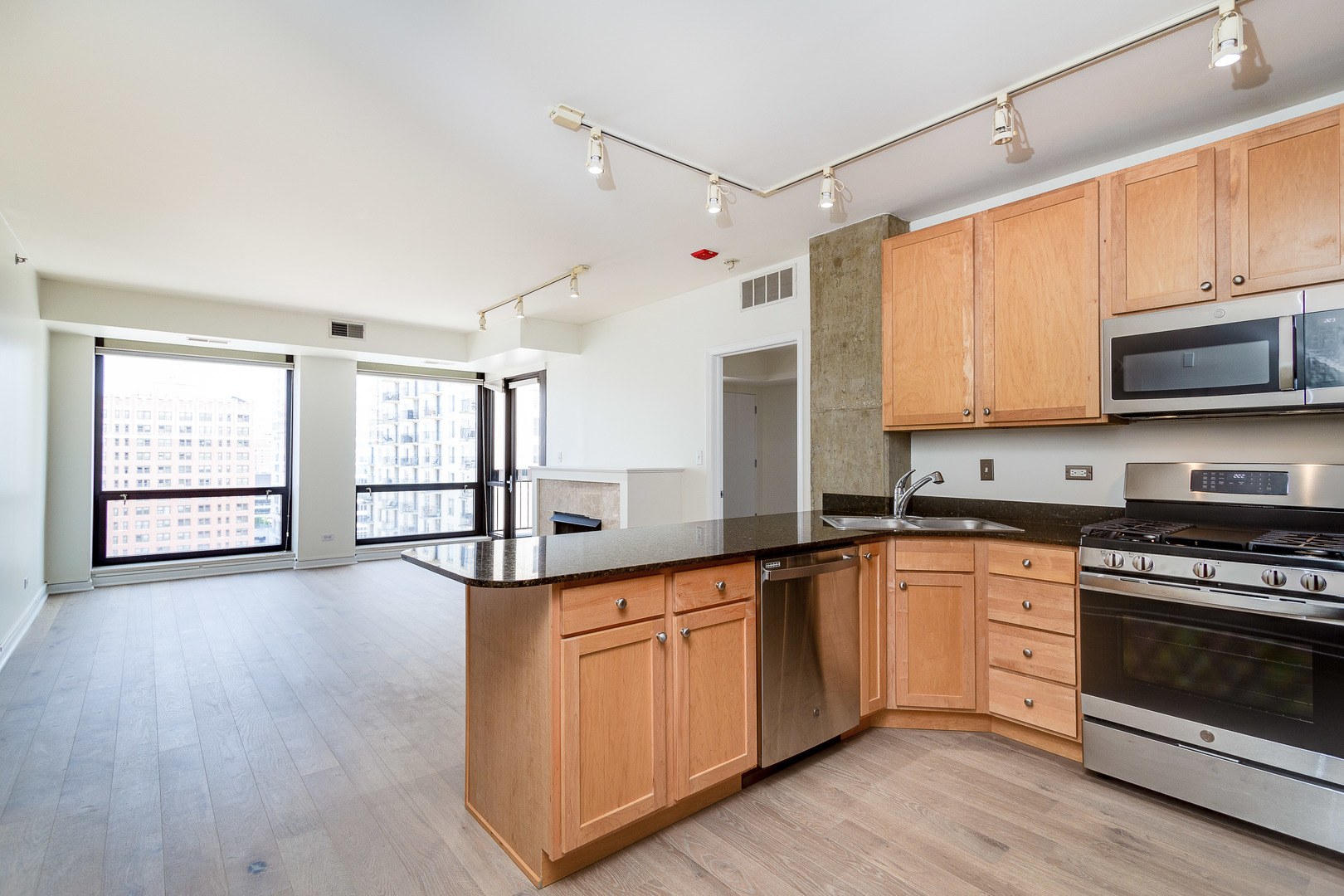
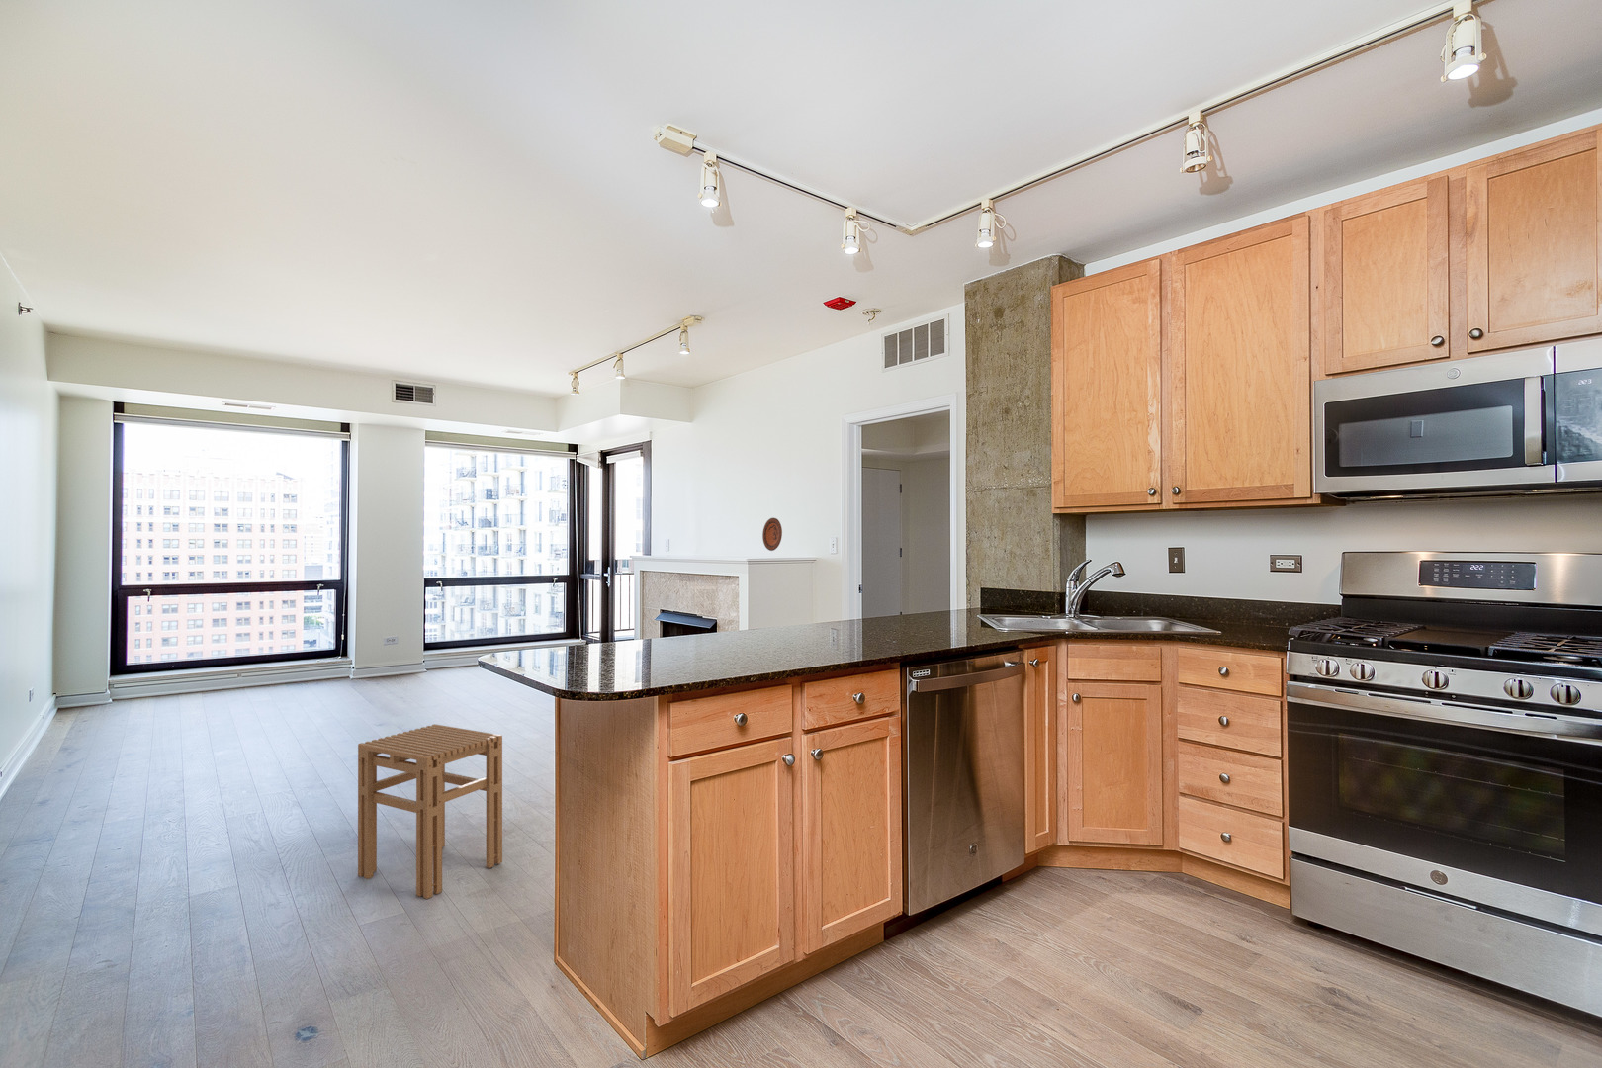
+ stool [356,722,503,900]
+ decorative plate [762,517,783,552]
